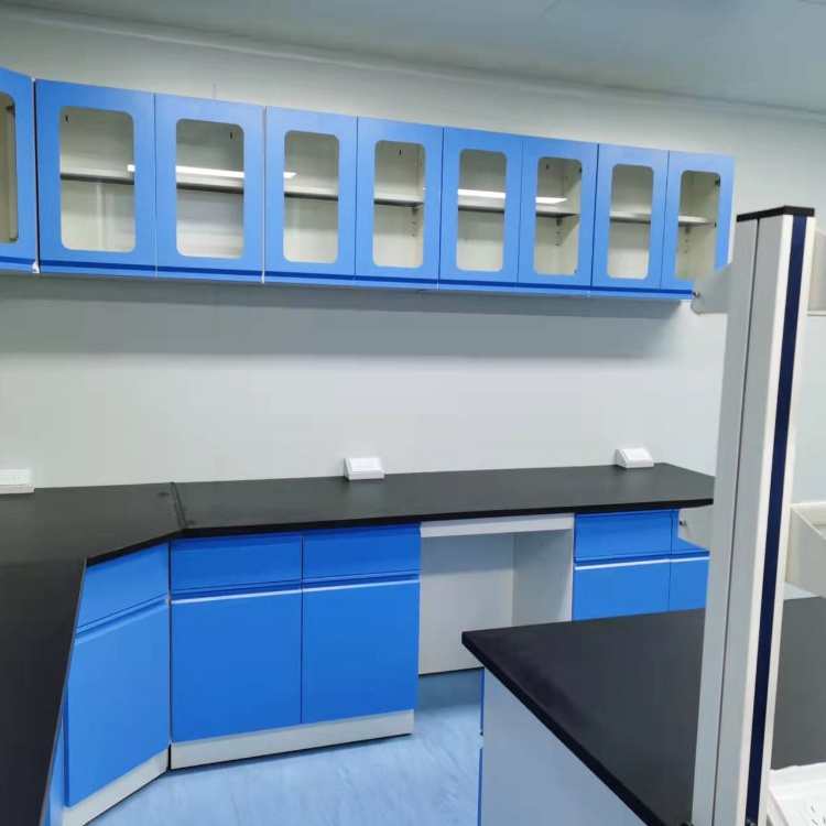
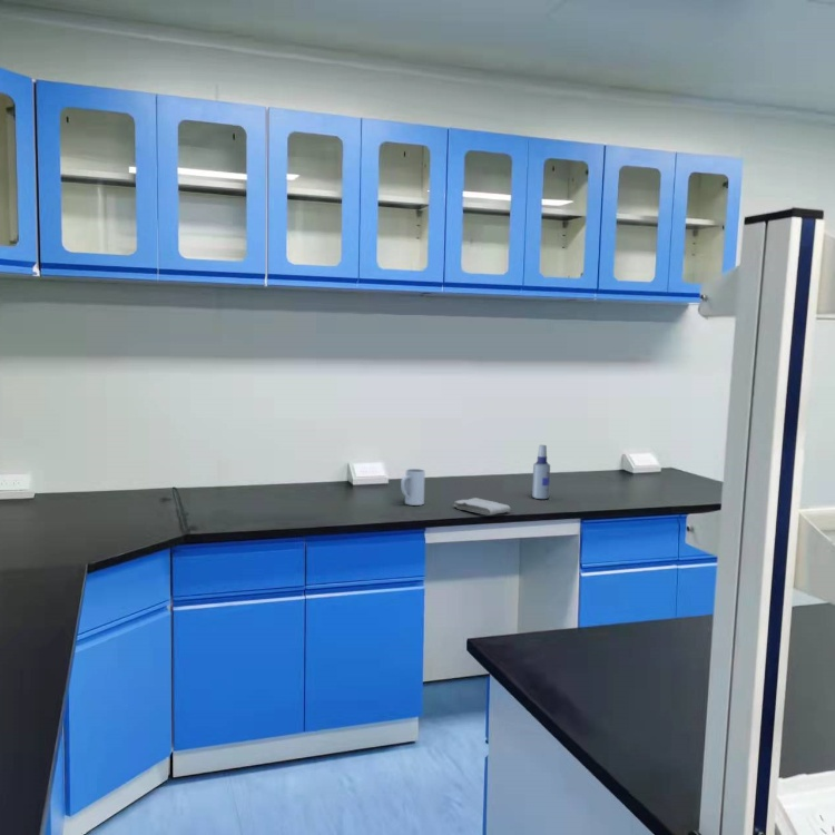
+ washcloth [452,497,512,517]
+ mug [400,468,426,507]
+ spray bottle [531,444,551,500]
